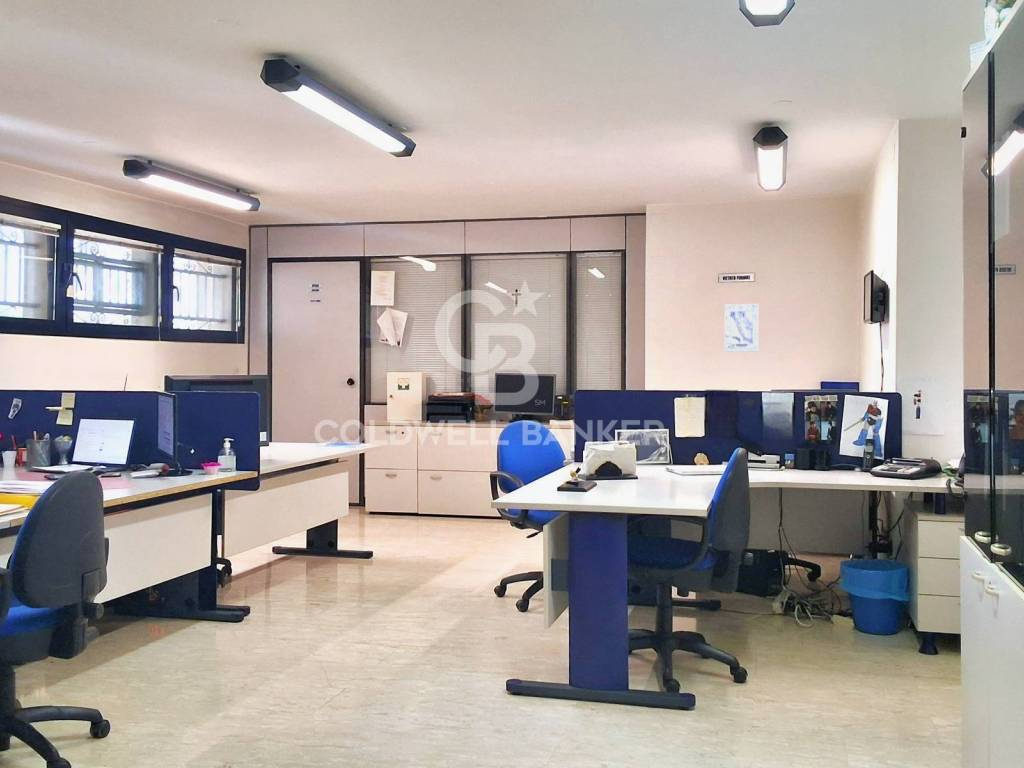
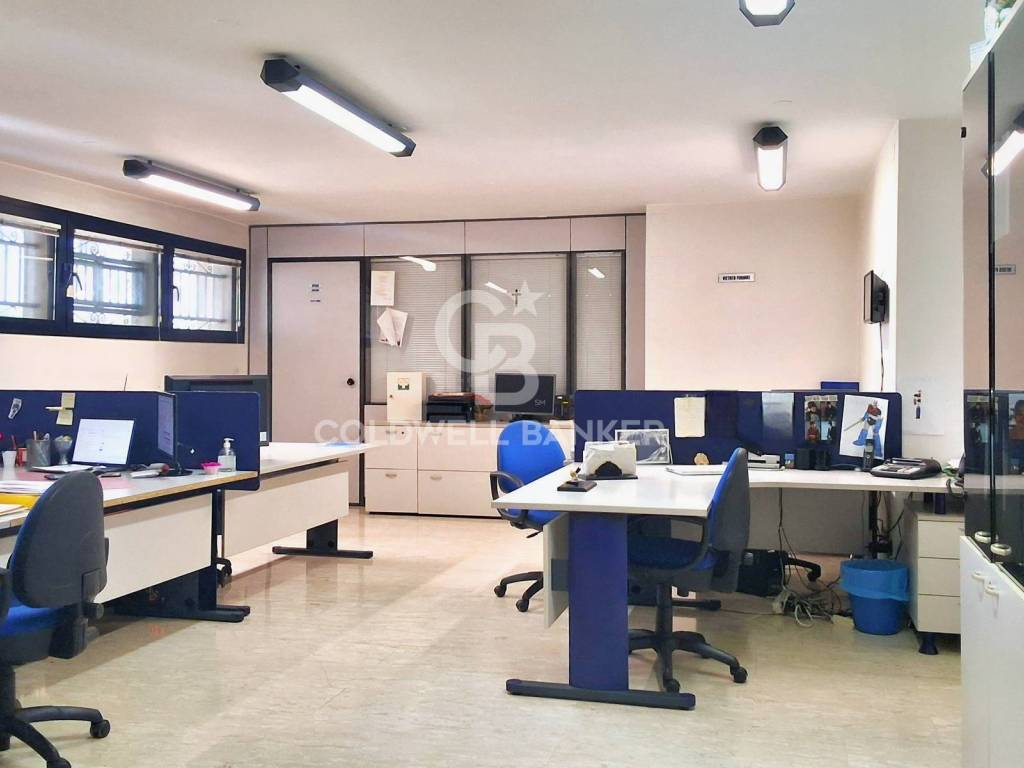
- wall art [724,303,759,353]
